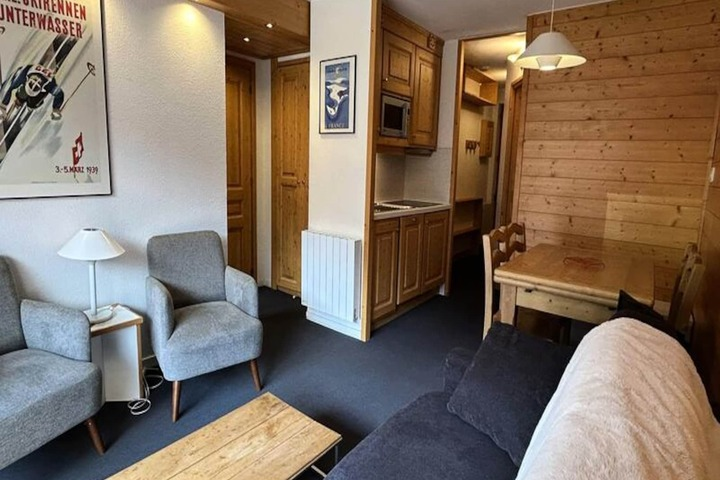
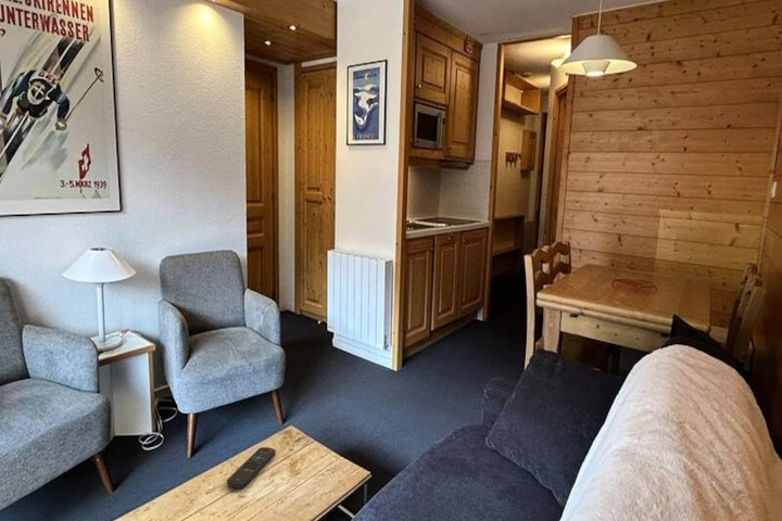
+ remote control [226,446,276,490]
